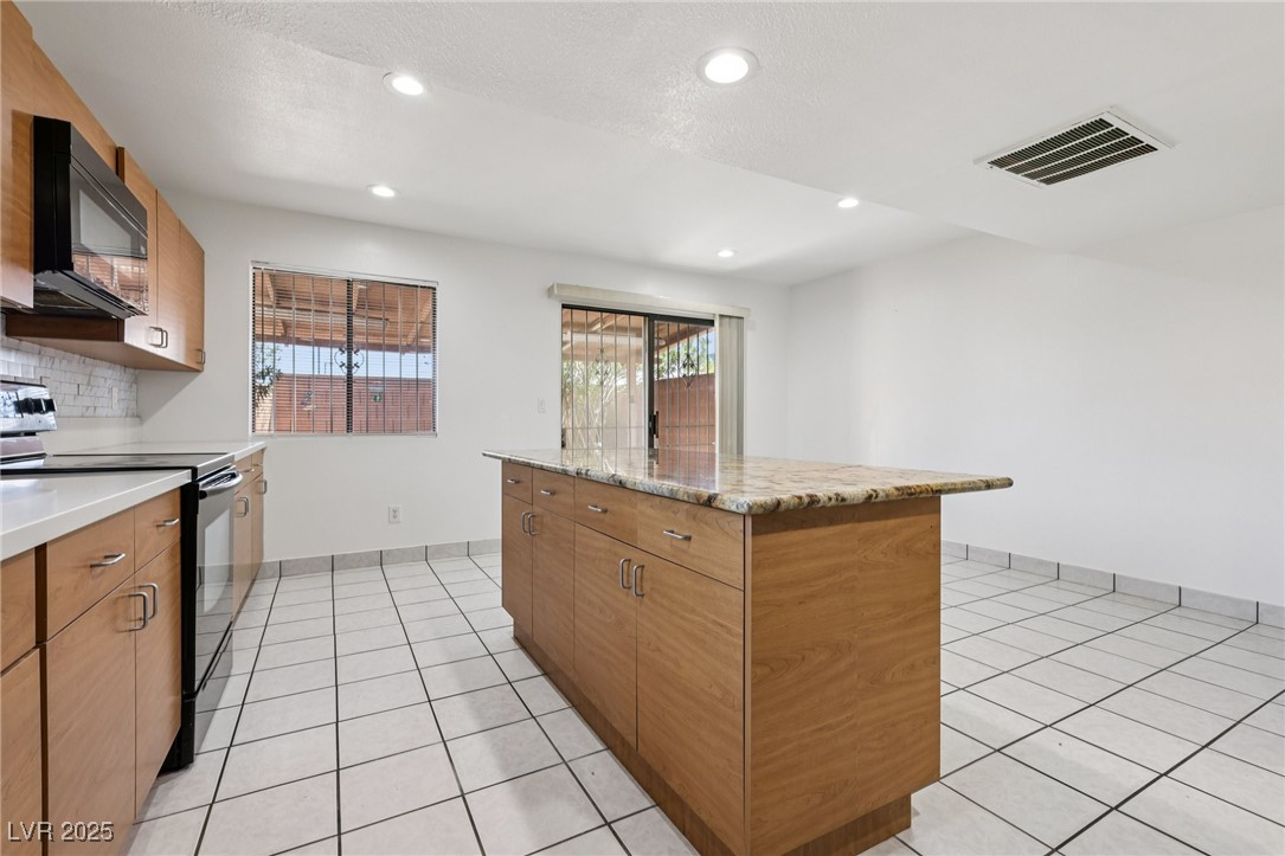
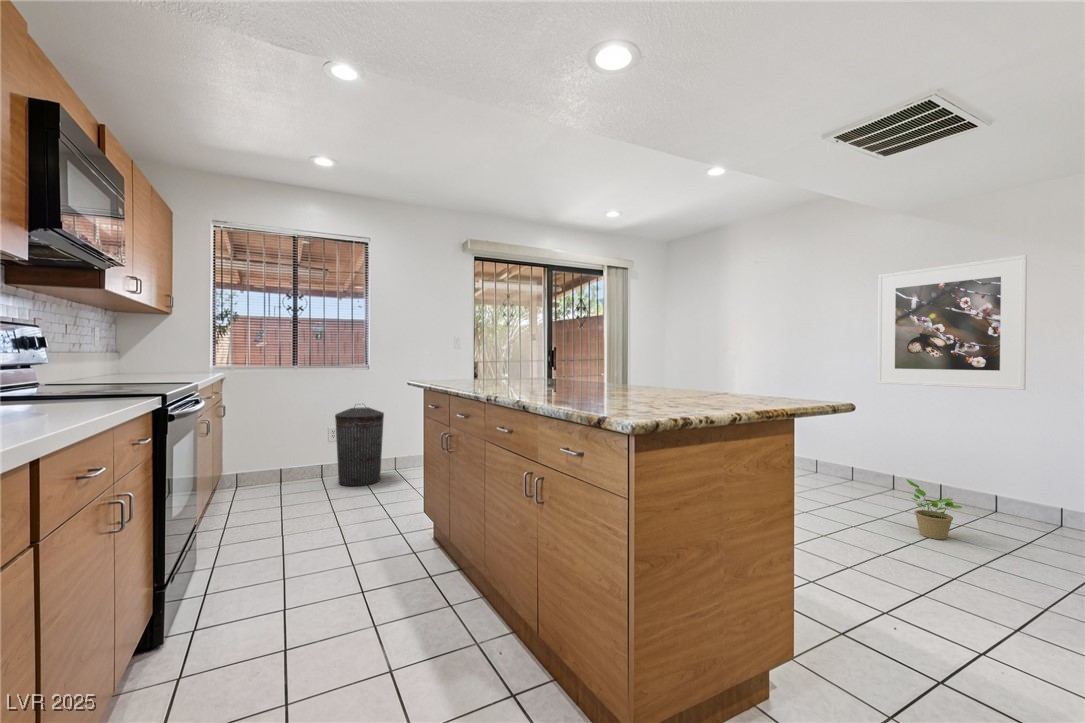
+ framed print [876,254,1028,391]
+ potted plant [905,478,963,540]
+ trash can [334,403,385,487]
